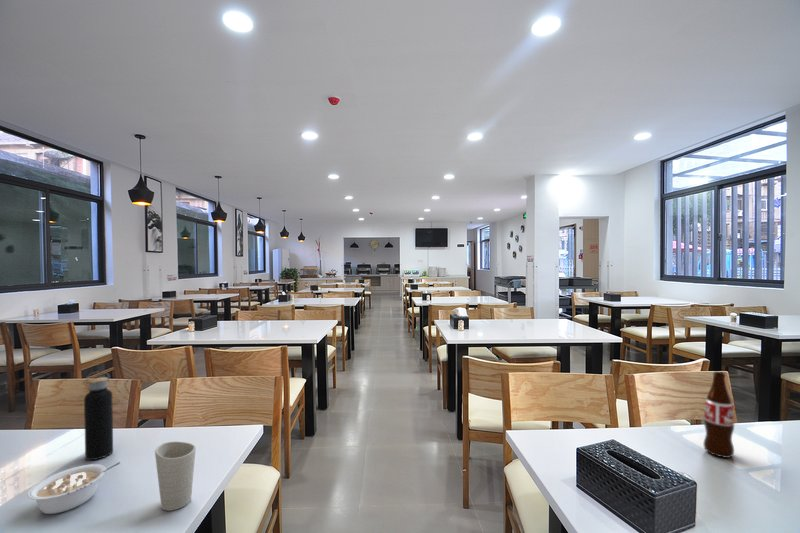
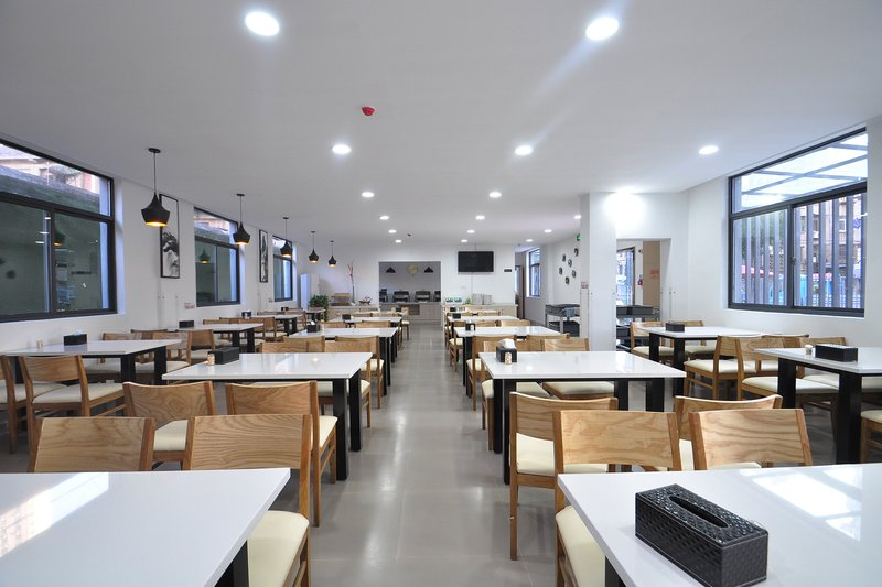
- cup [154,440,197,512]
- legume [27,461,121,515]
- water bottle [83,371,114,461]
- bottle [702,371,735,459]
